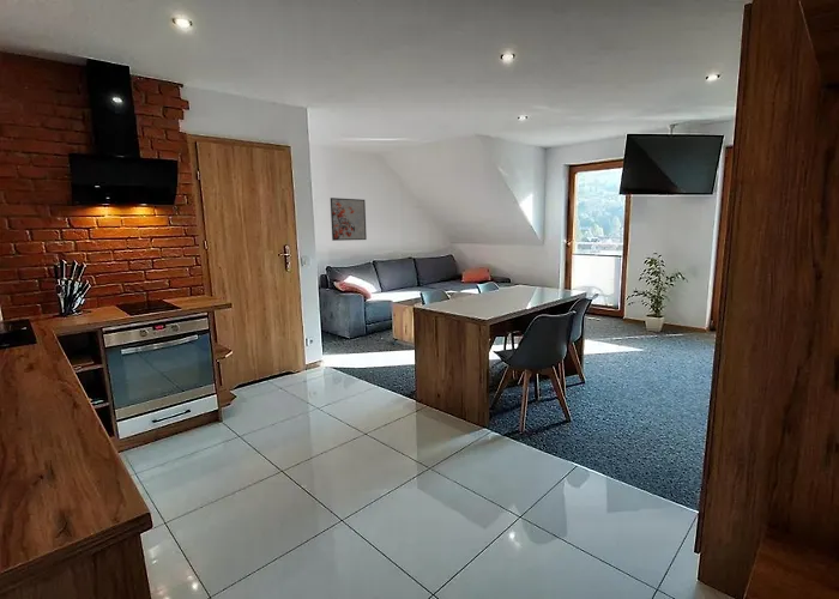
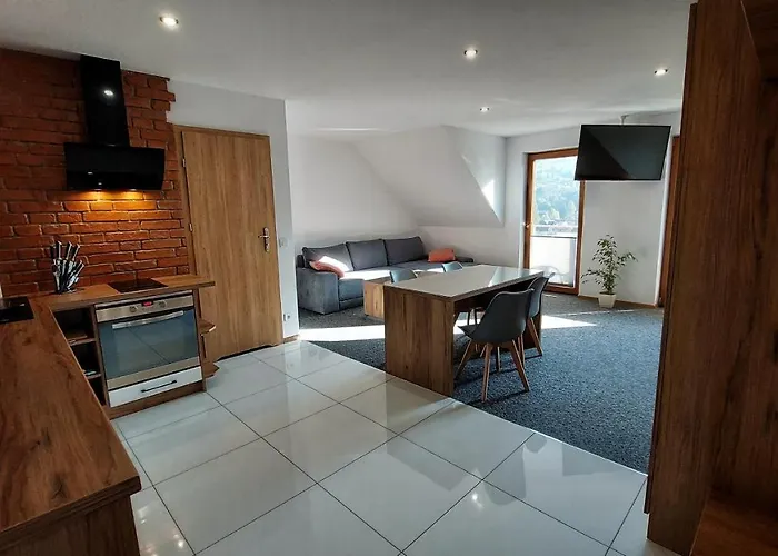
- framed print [330,196,368,242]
